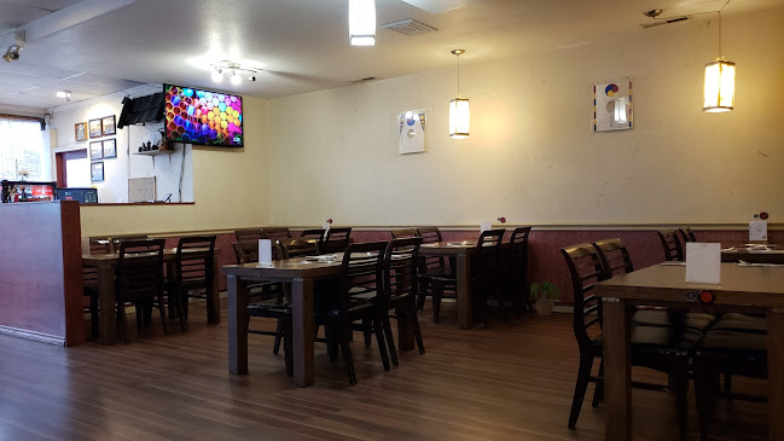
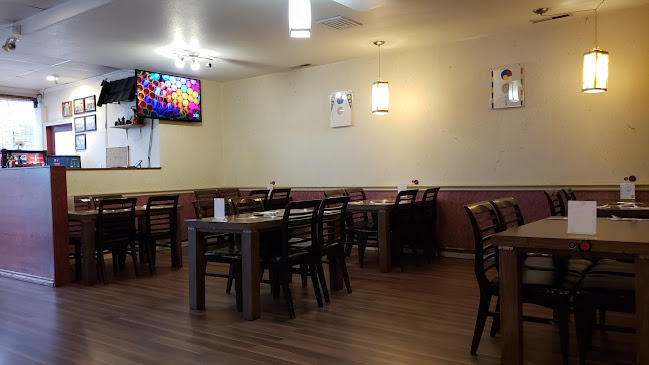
- potted plant [525,280,562,317]
